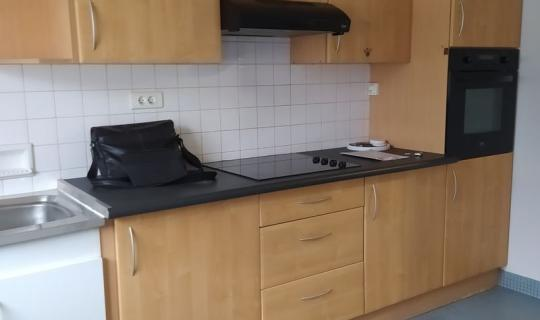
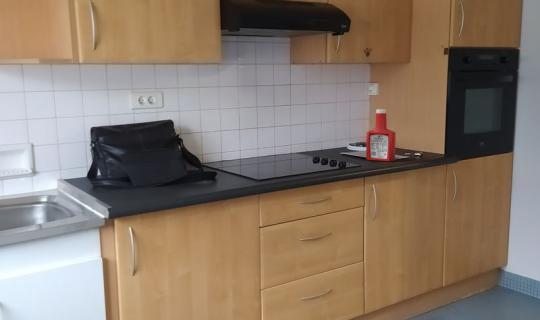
+ soap bottle [365,108,397,162]
